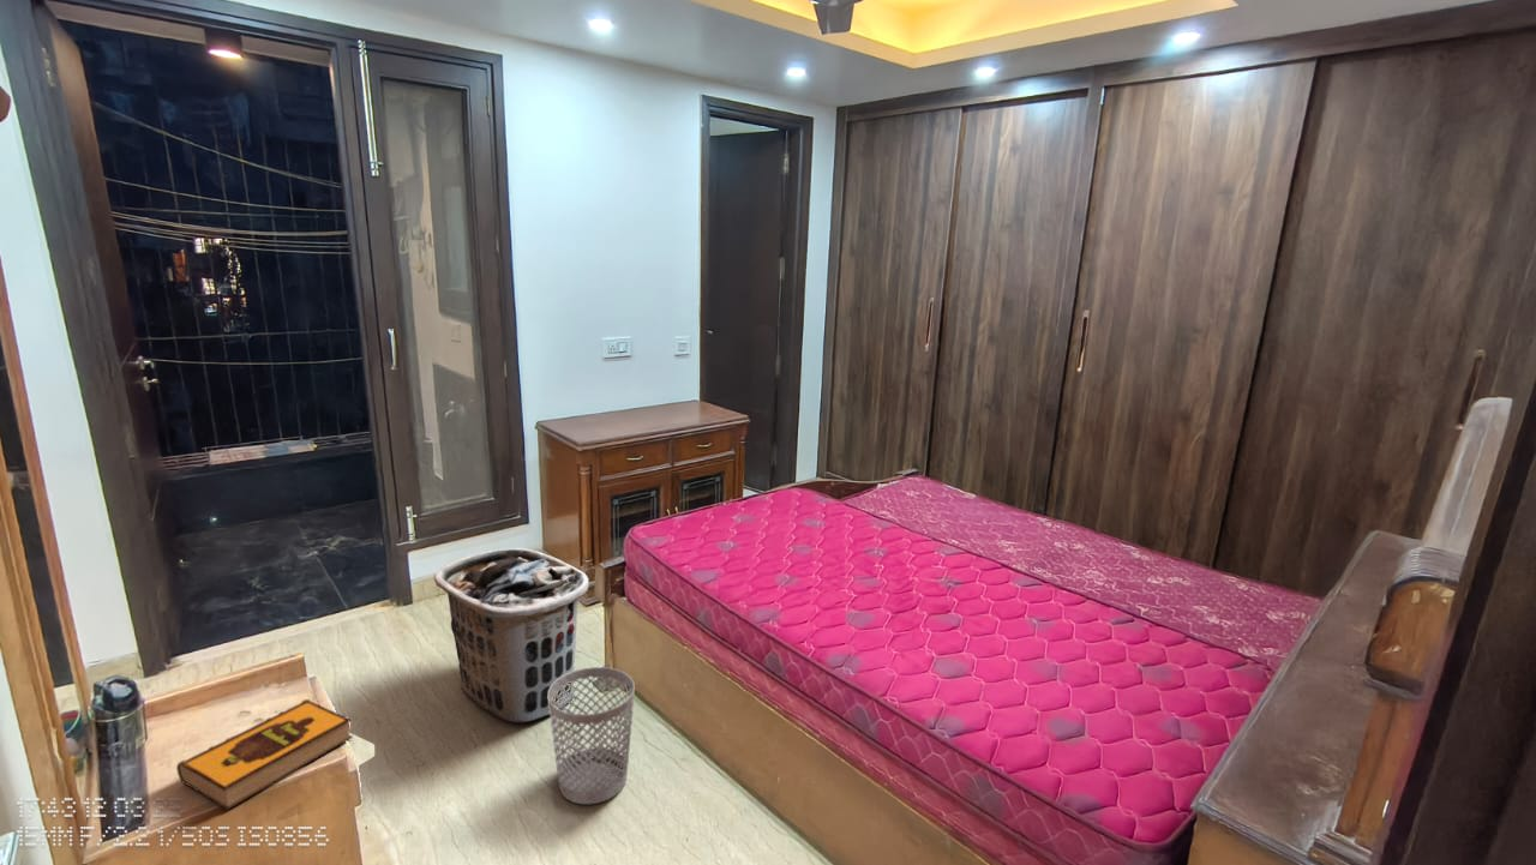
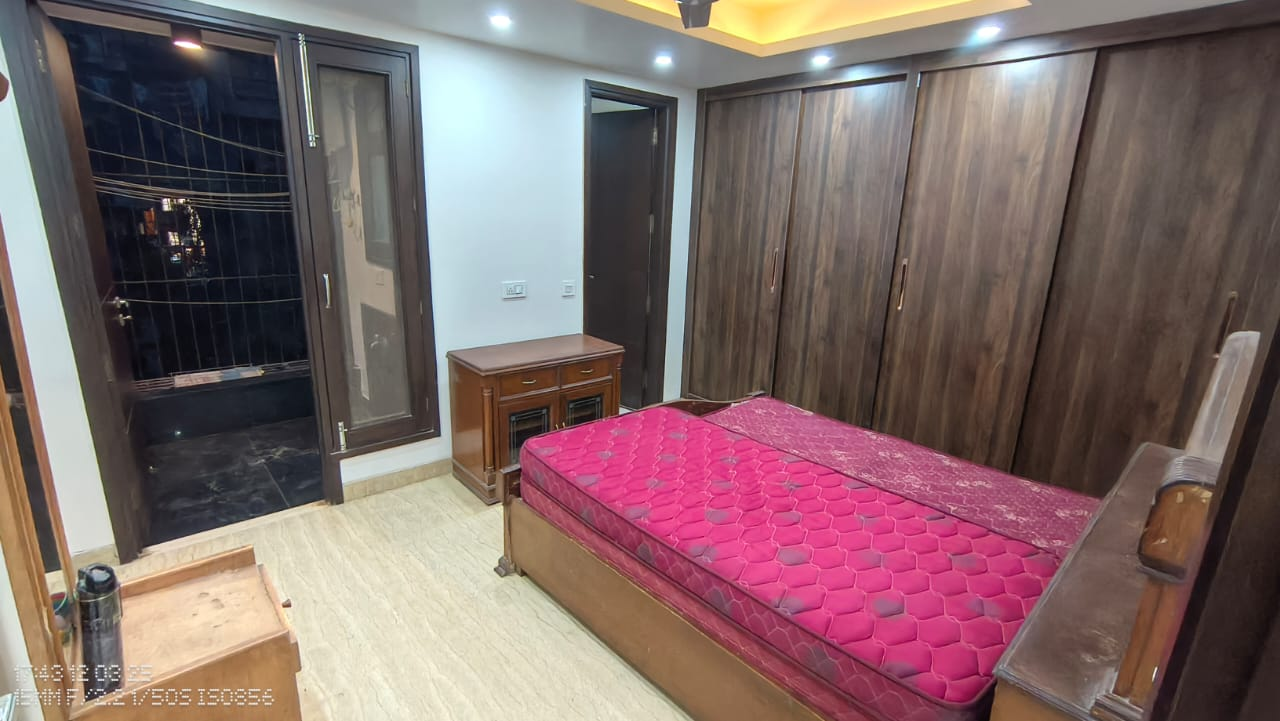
- wastebasket [547,666,636,805]
- hardback book [175,698,354,811]
- clothes hamper [433,547,590,723]
